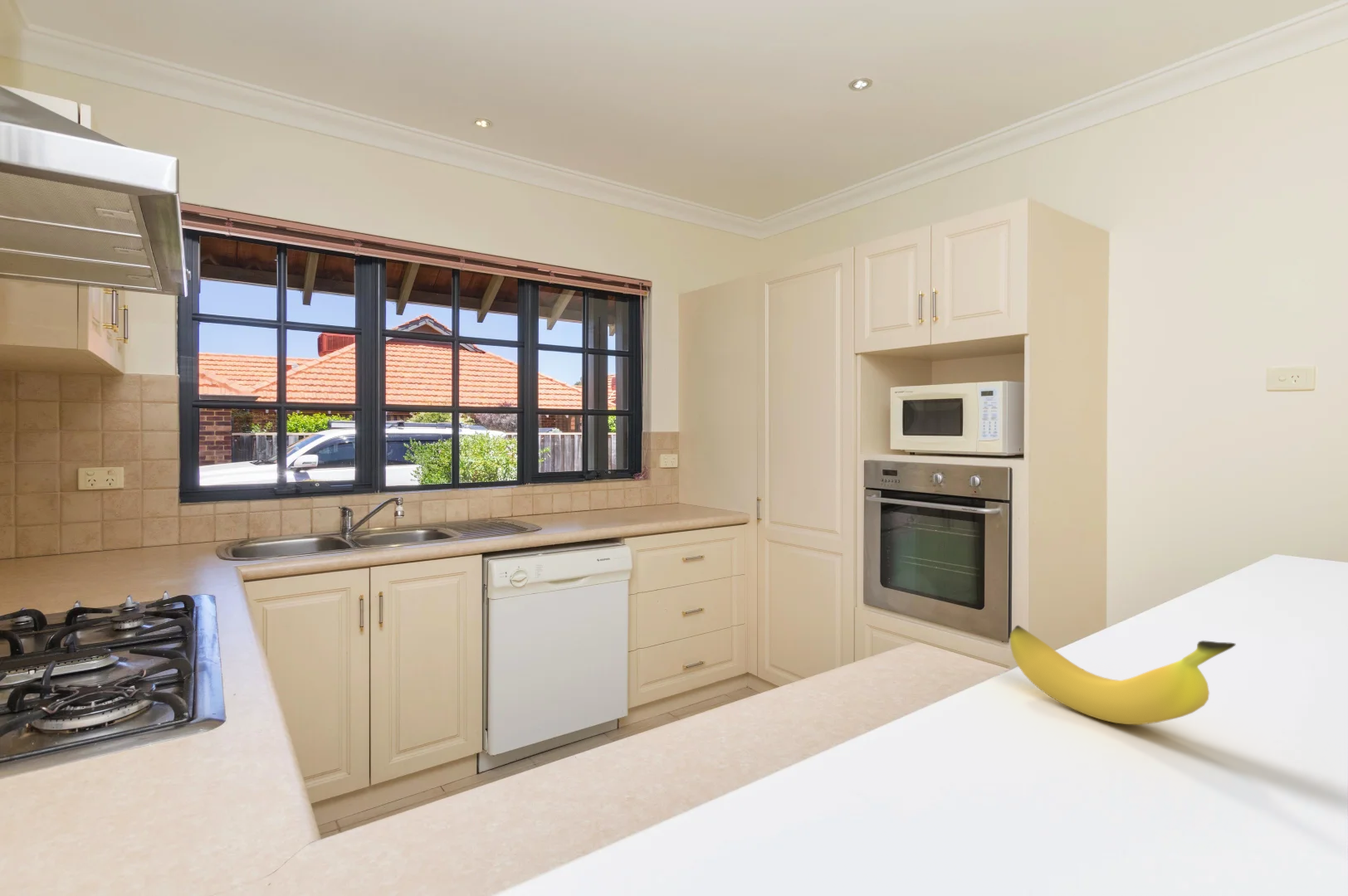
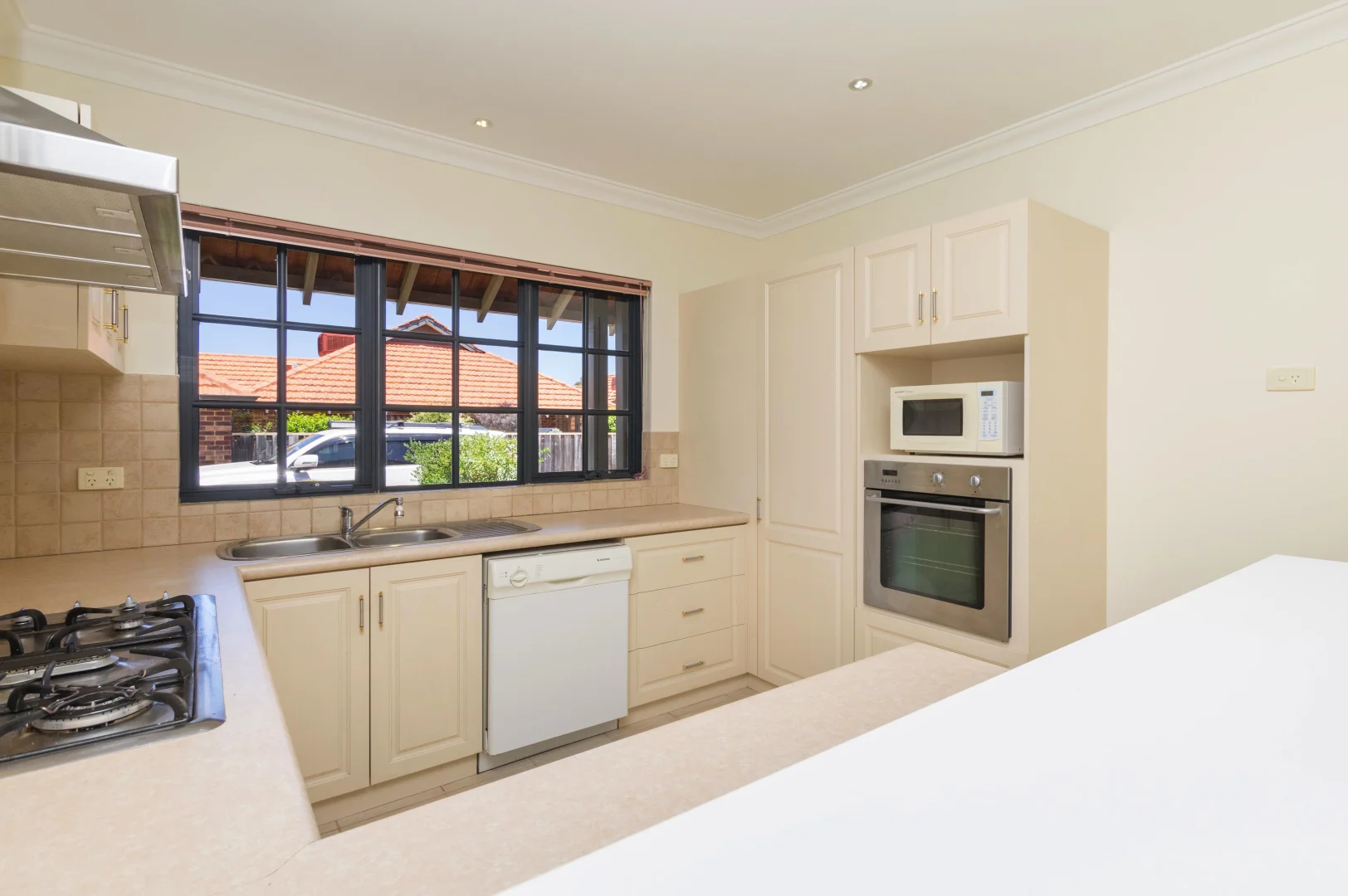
- banana [1009,625,1237,725]
